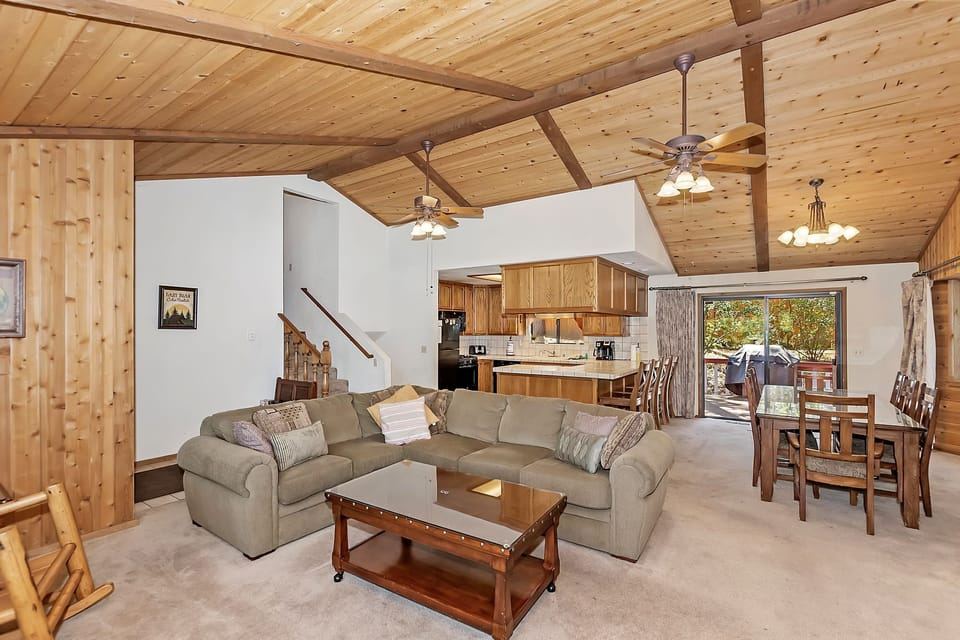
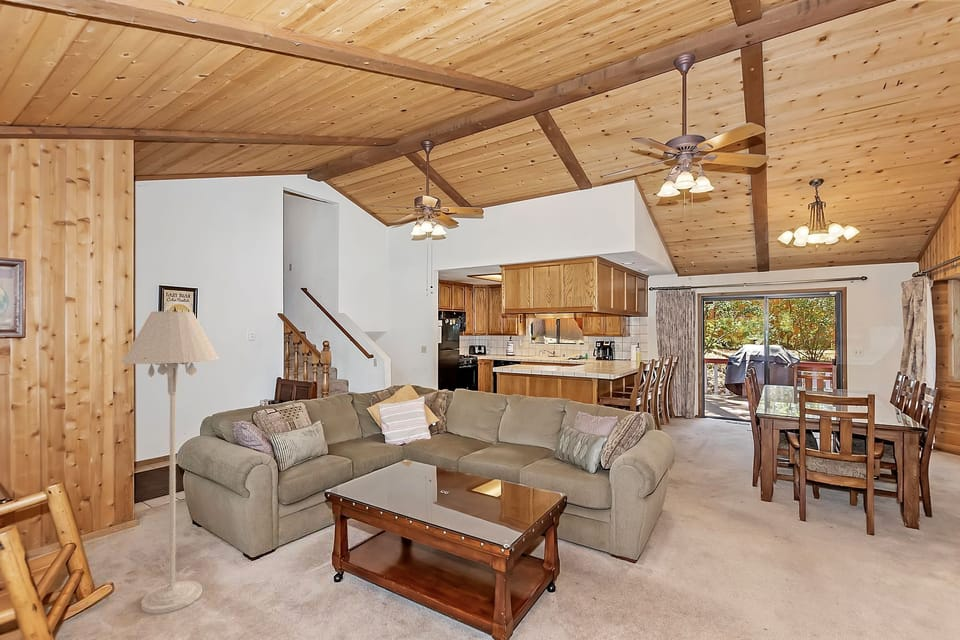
+ floor lamp [121,310,220,615]
